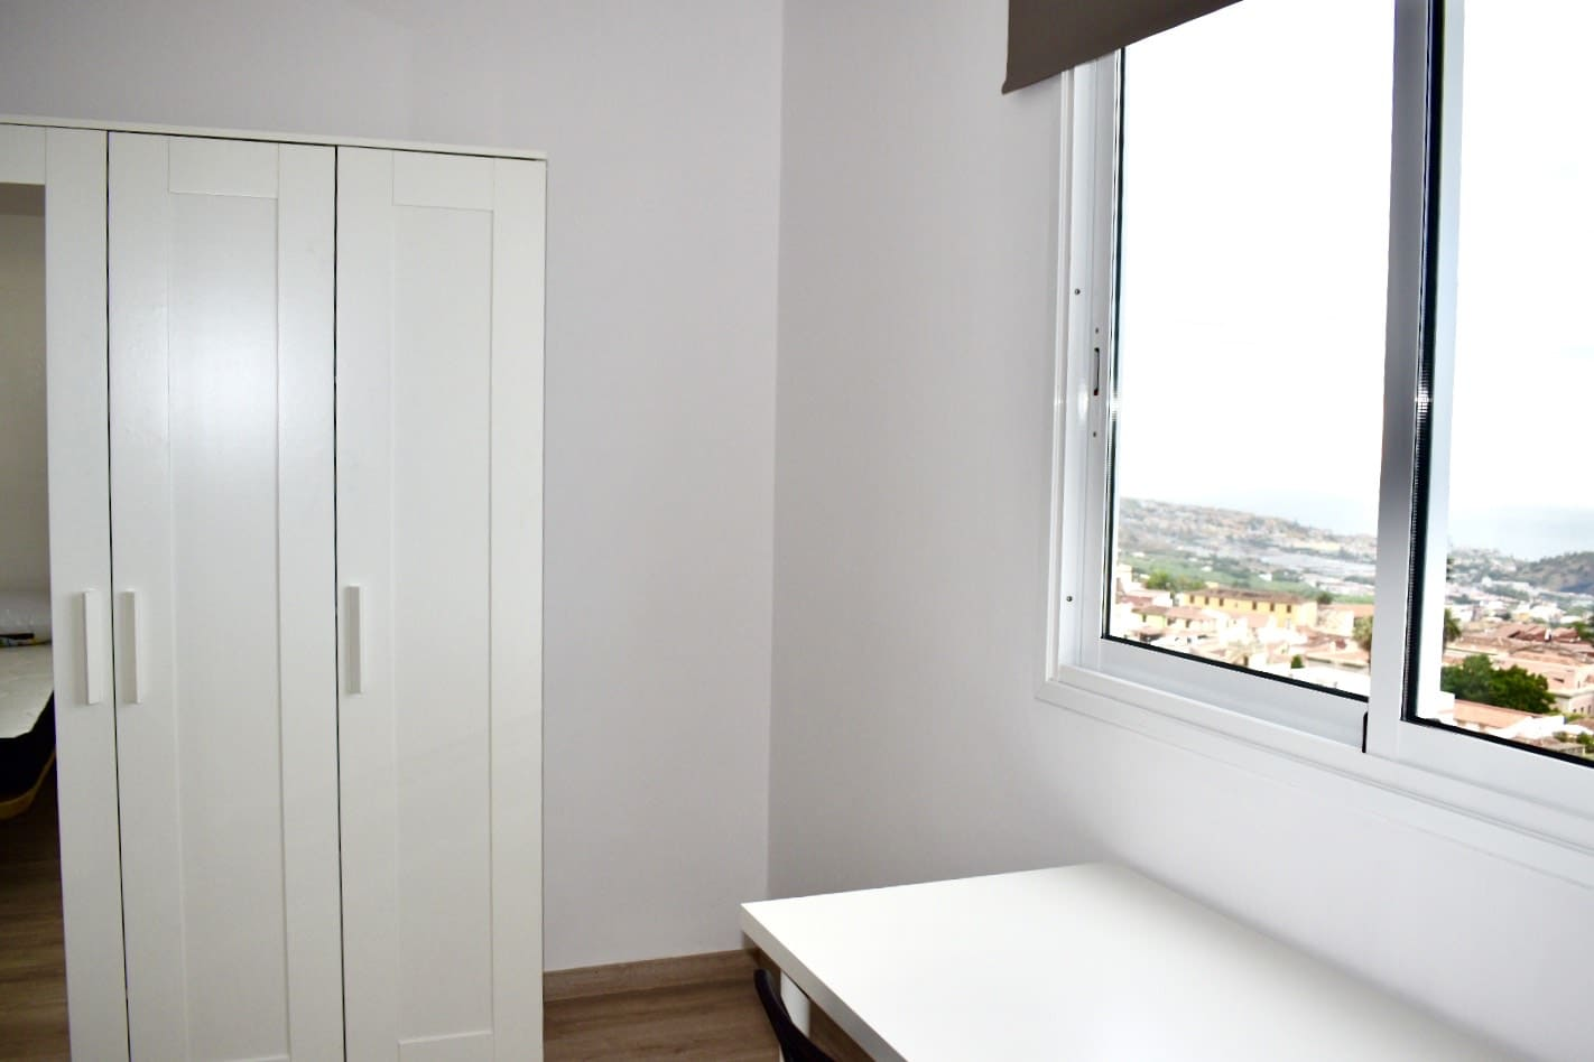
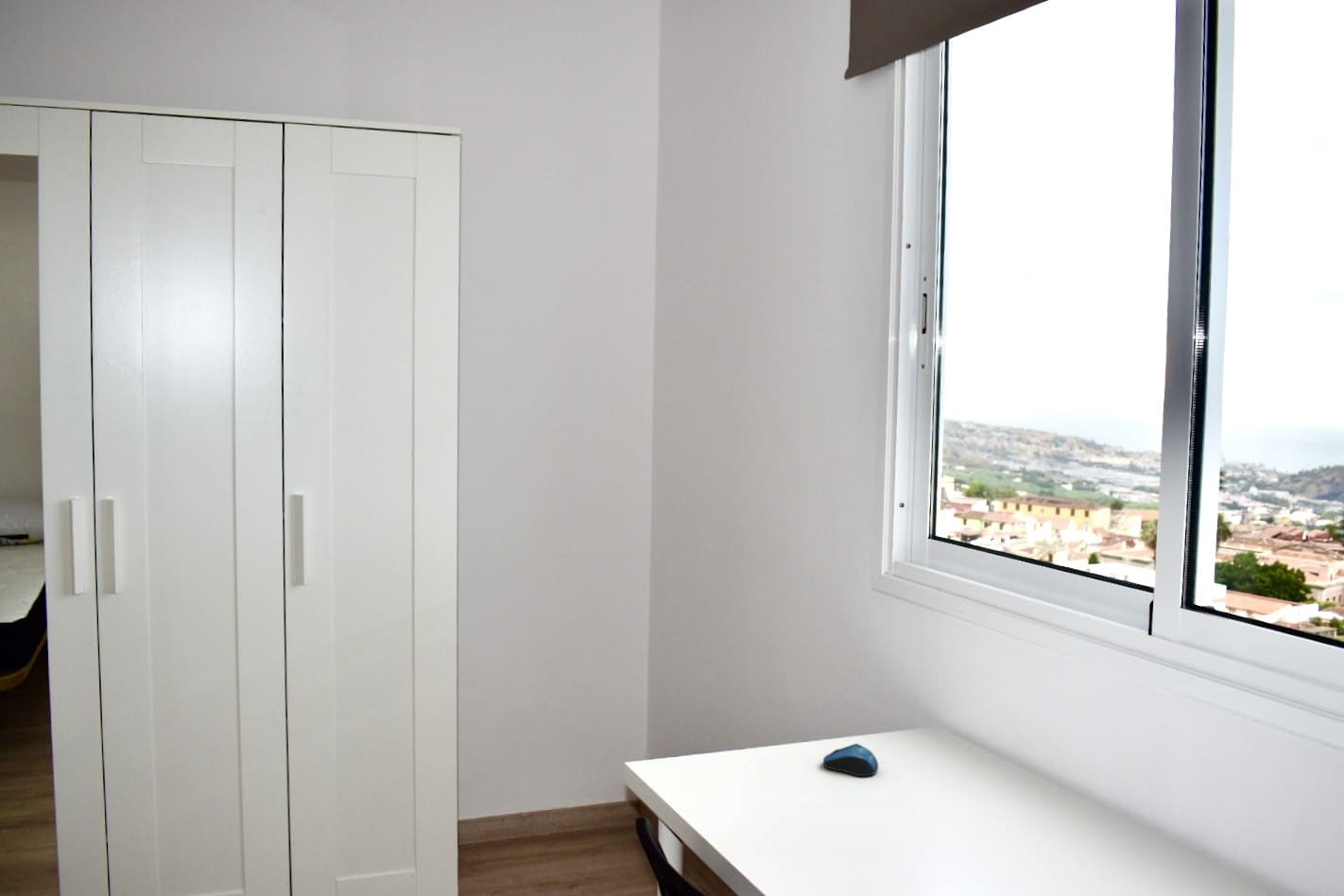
+ computer mouse [822,743,879,777]
